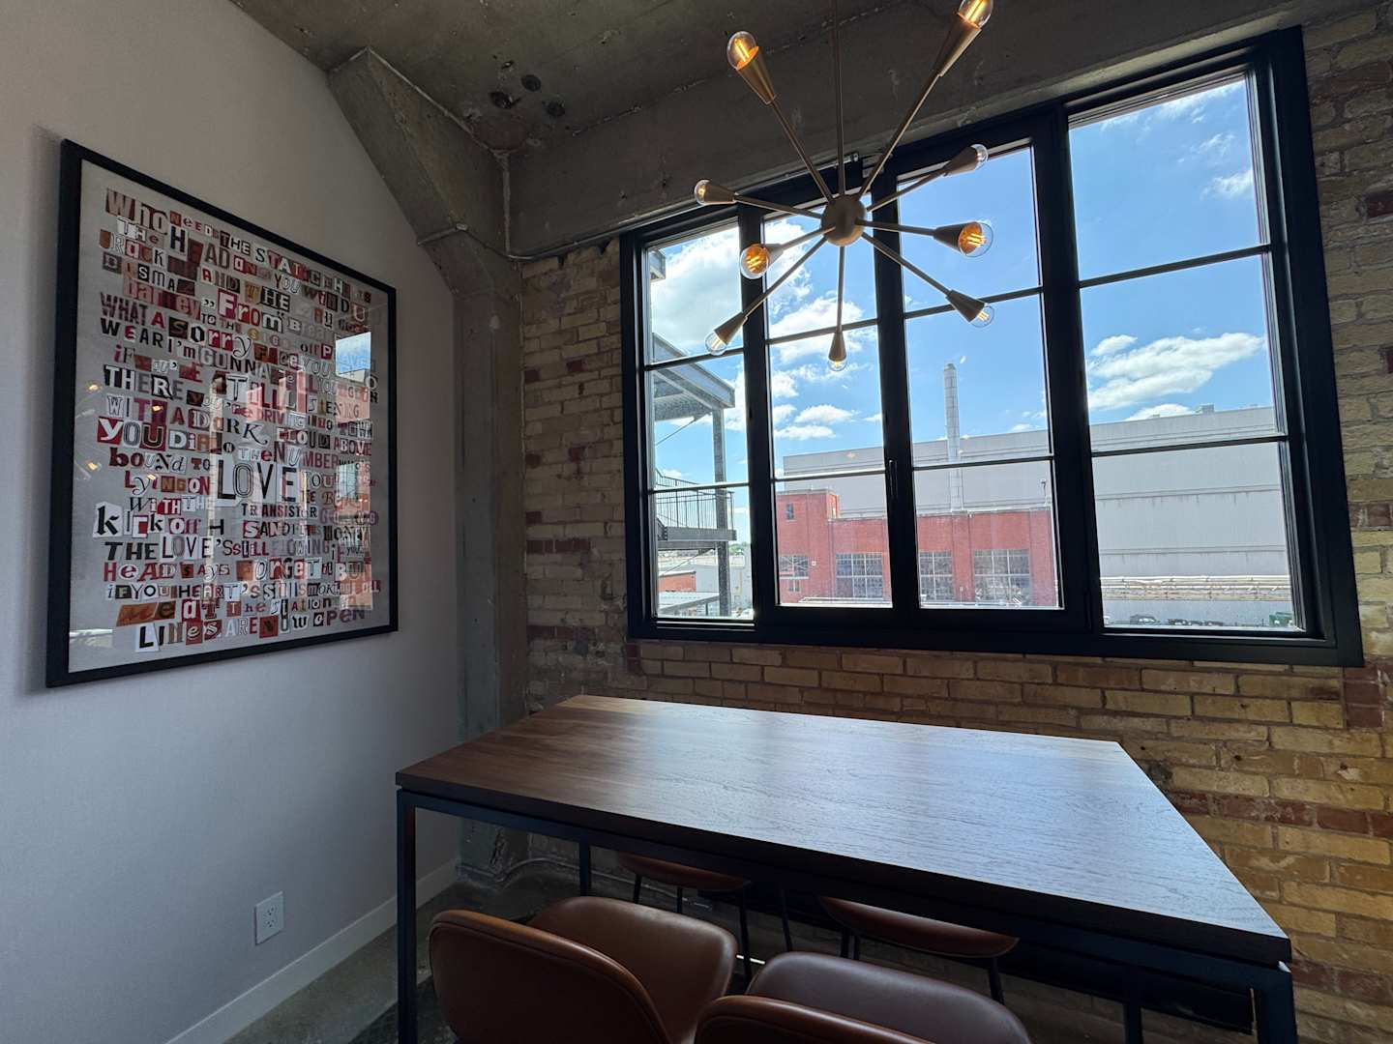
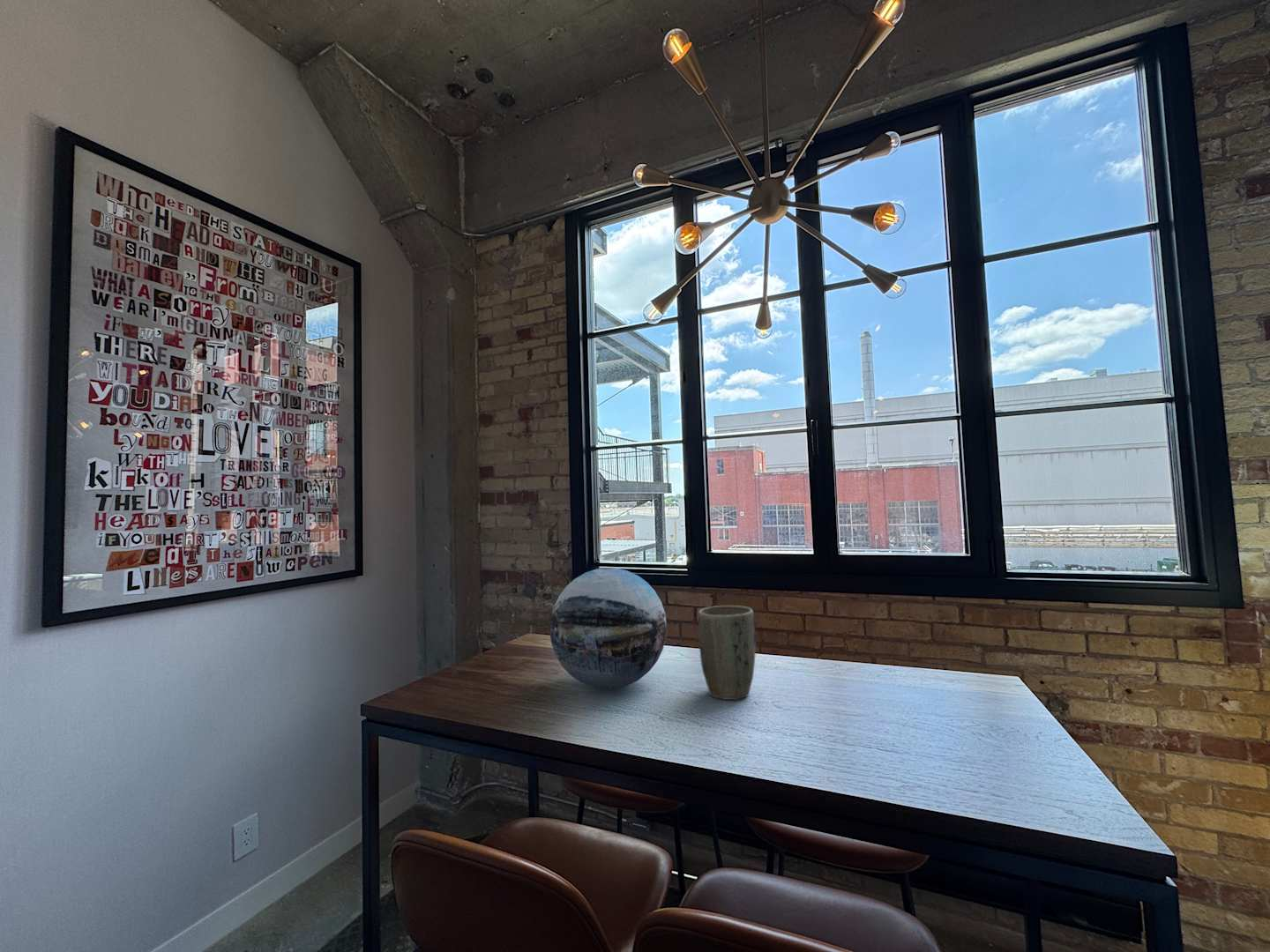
+ decorative orb [549,567,668,690]
+ plant pot [698,605,757,701]
